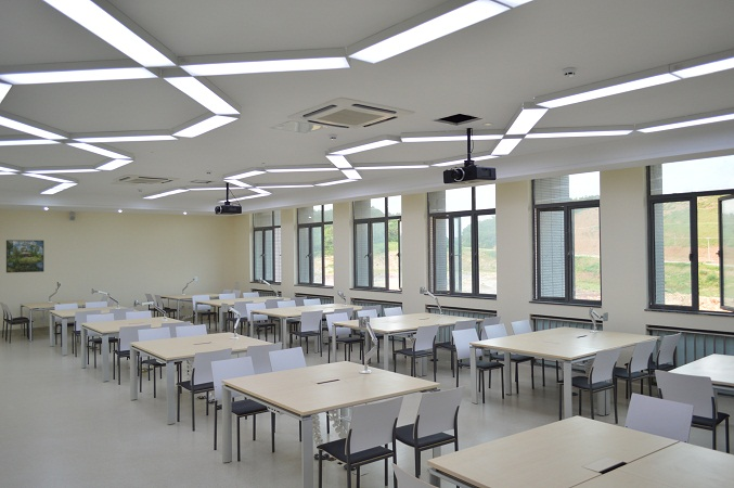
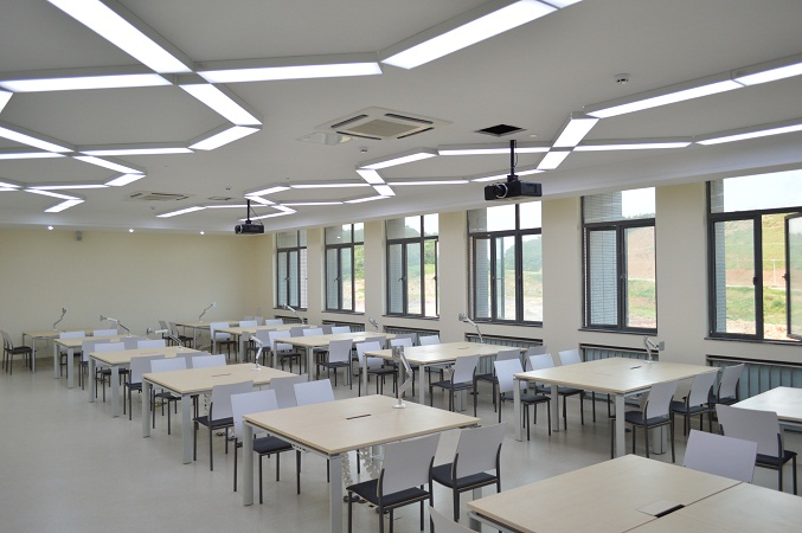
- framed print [5,239,44,273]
